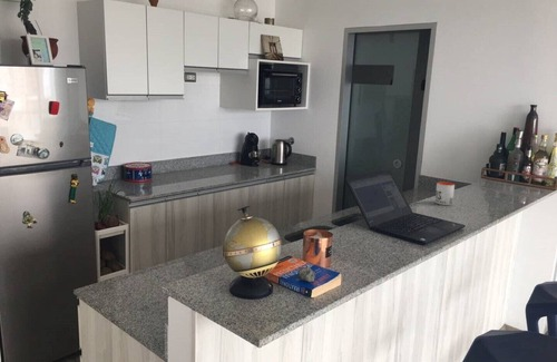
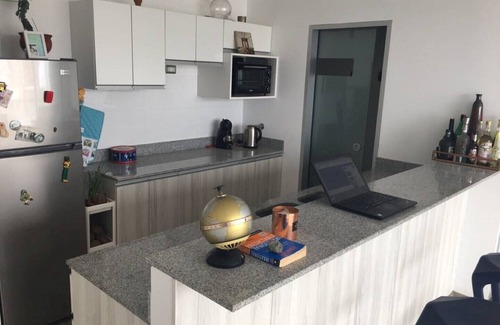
- mug [433,180,456,206]
